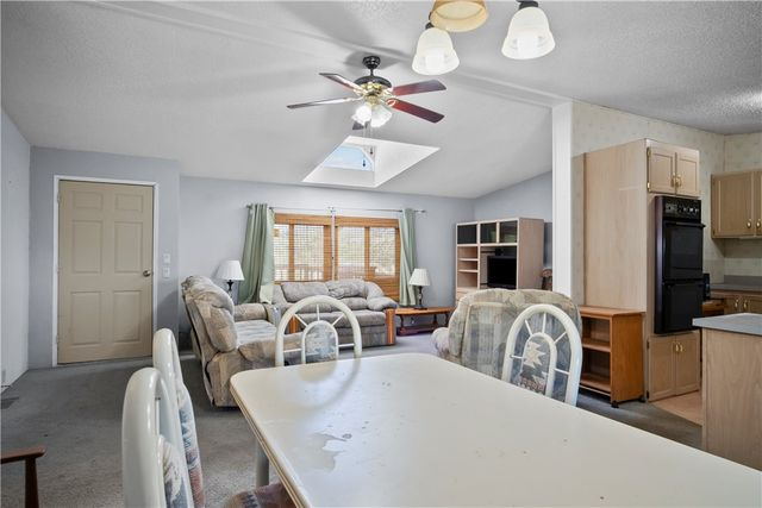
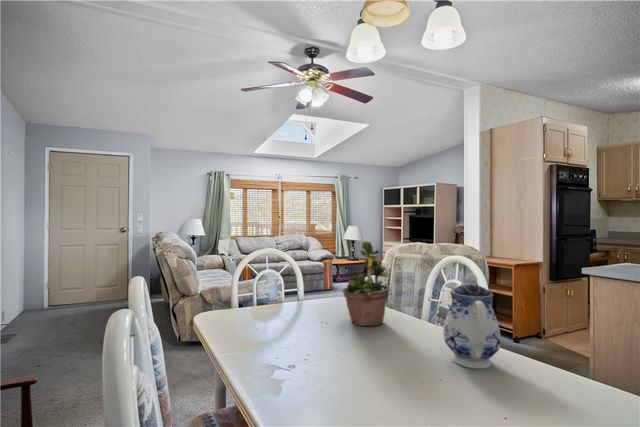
+ potted plant [341,233,392,327]
+ teapot [443,273,502,370]
